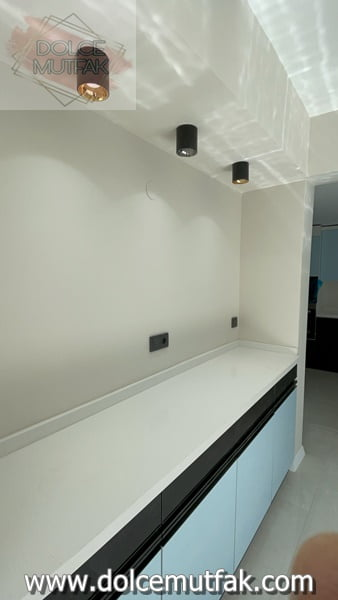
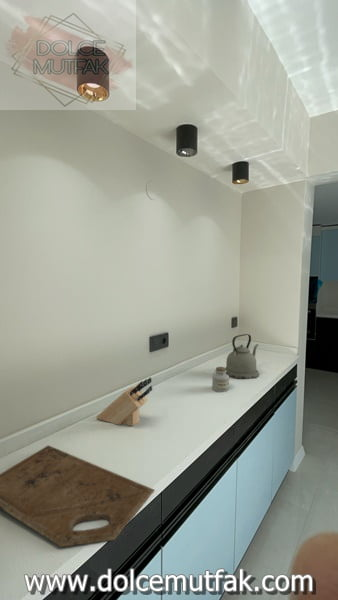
+ kettle [224,333,260,380]
+ cutting board [0,444,155,548]
+ knife block [95,376,153,427]
+ jar [211,366,230,393]
